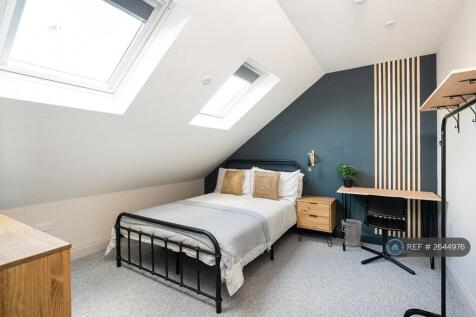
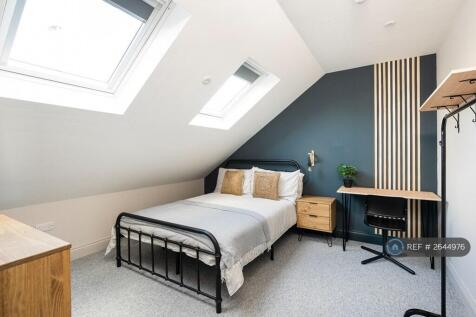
- wastebasket [341,218,363,247]
